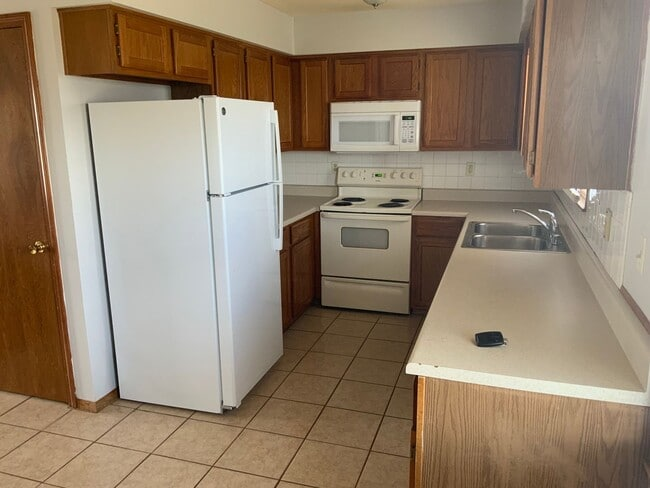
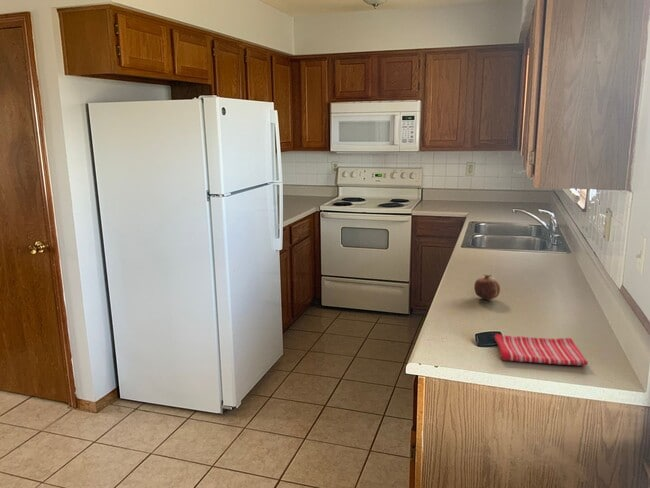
+ fruit [473,274,501,300]
+ dish towel [493,333,589,366]
